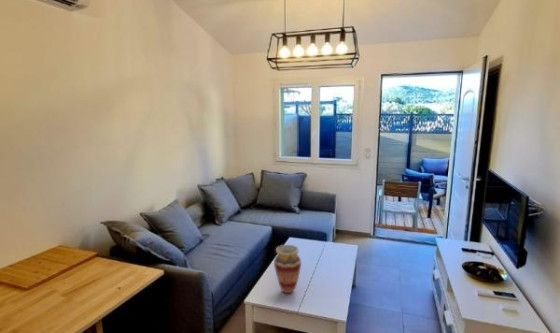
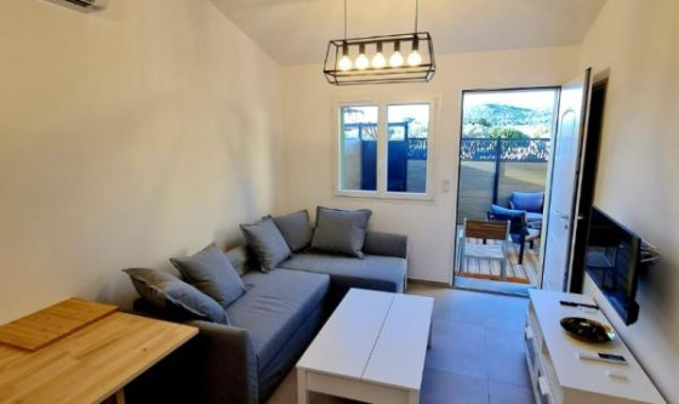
- vase [273,244,302,294]
